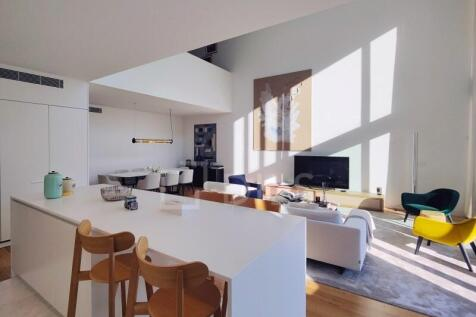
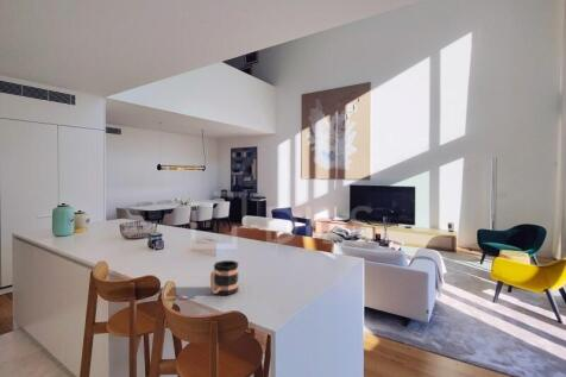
+ mug [209,259,239,296]
